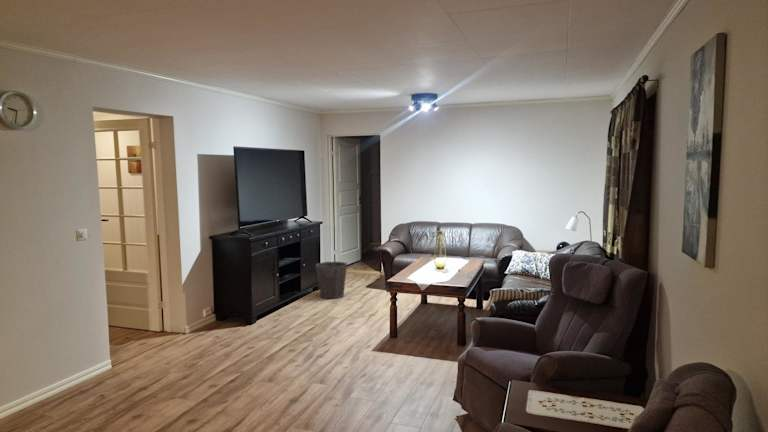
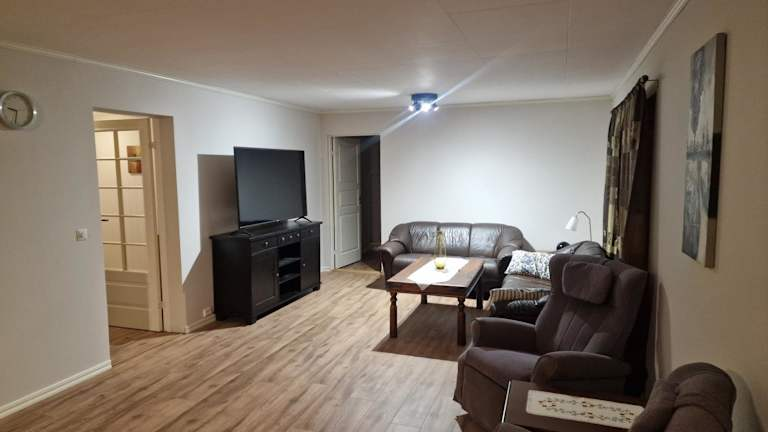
- waste bin [314,261,348,299]
